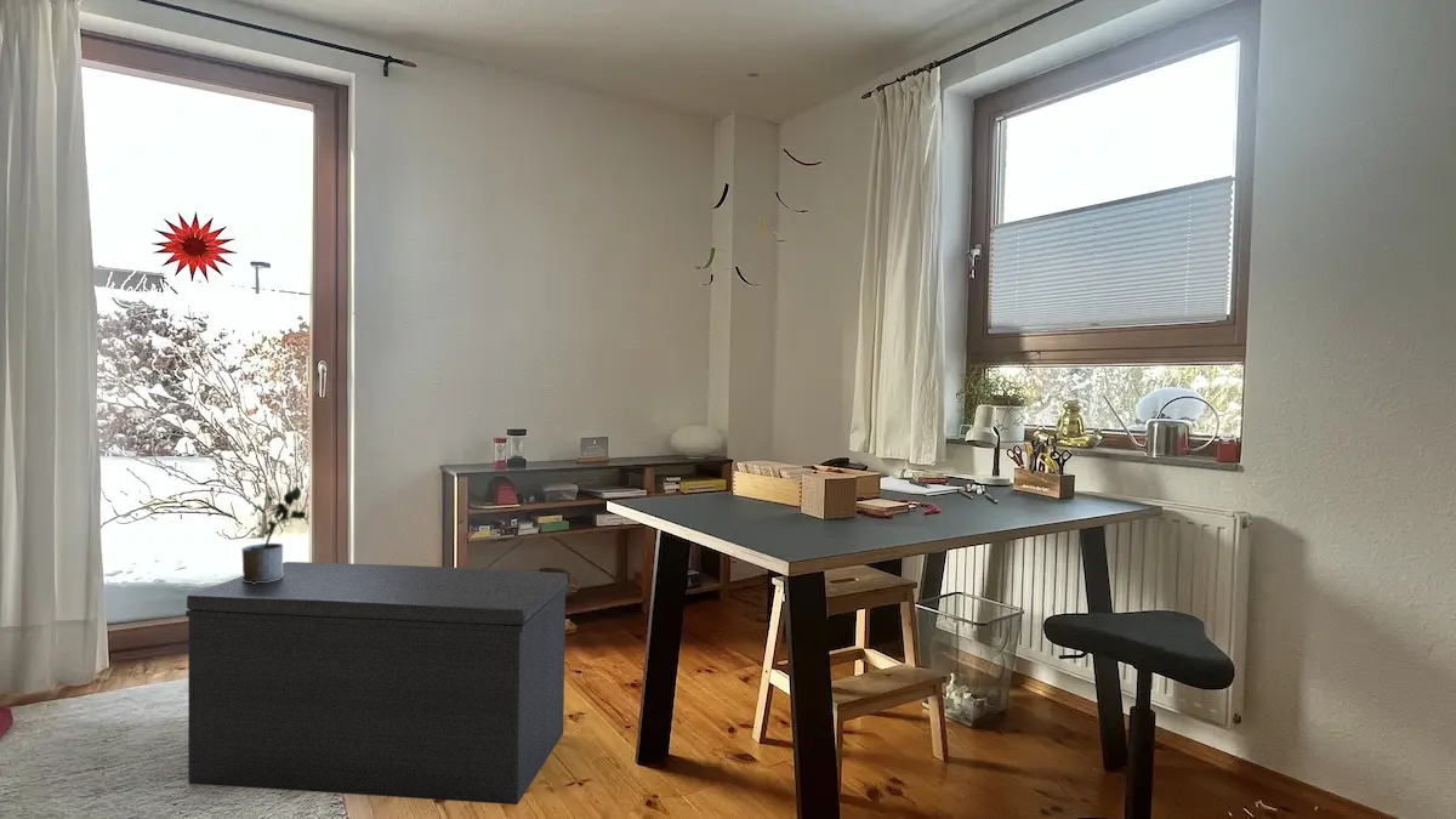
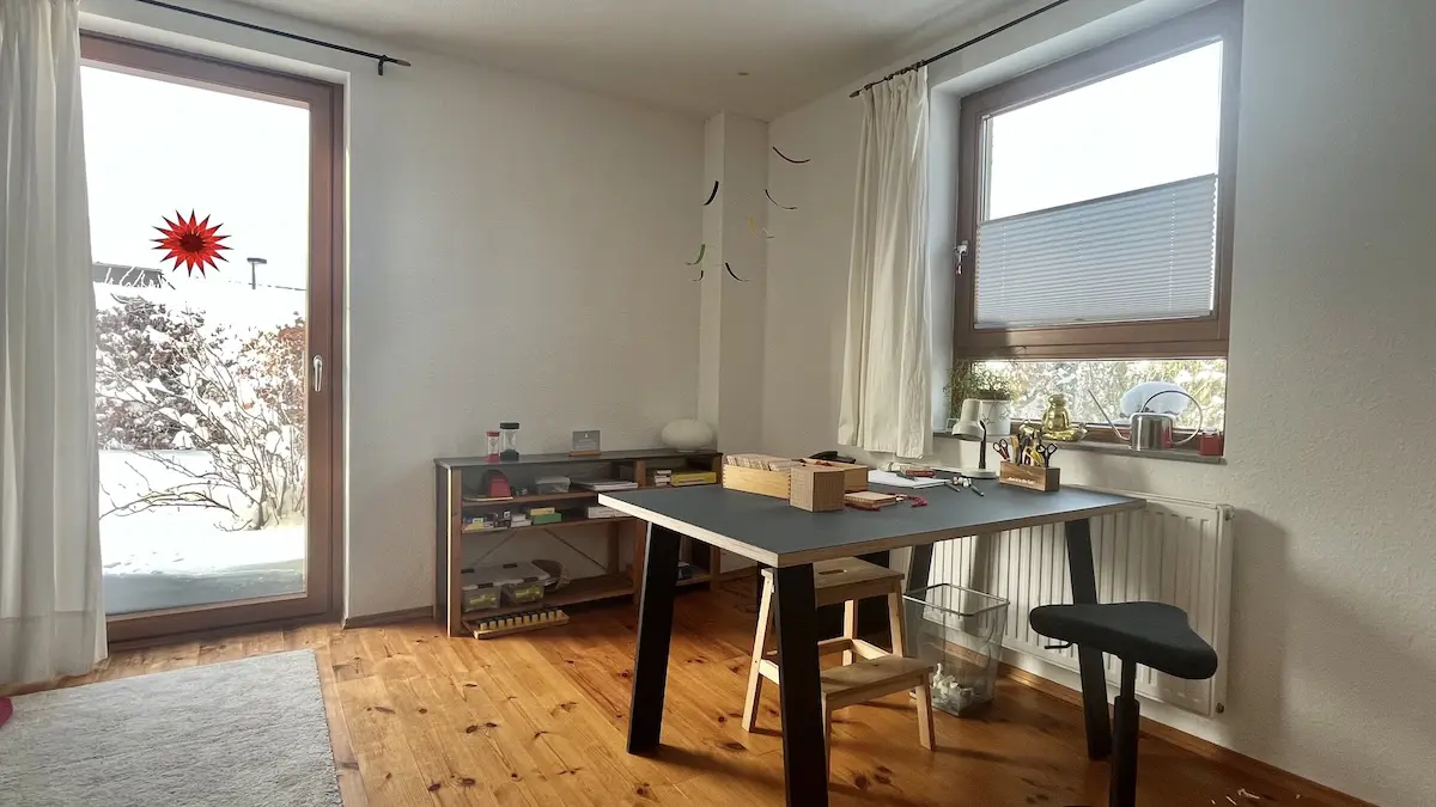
- bench [184,561,569,806]
- potted plant [240,485,307,584]
